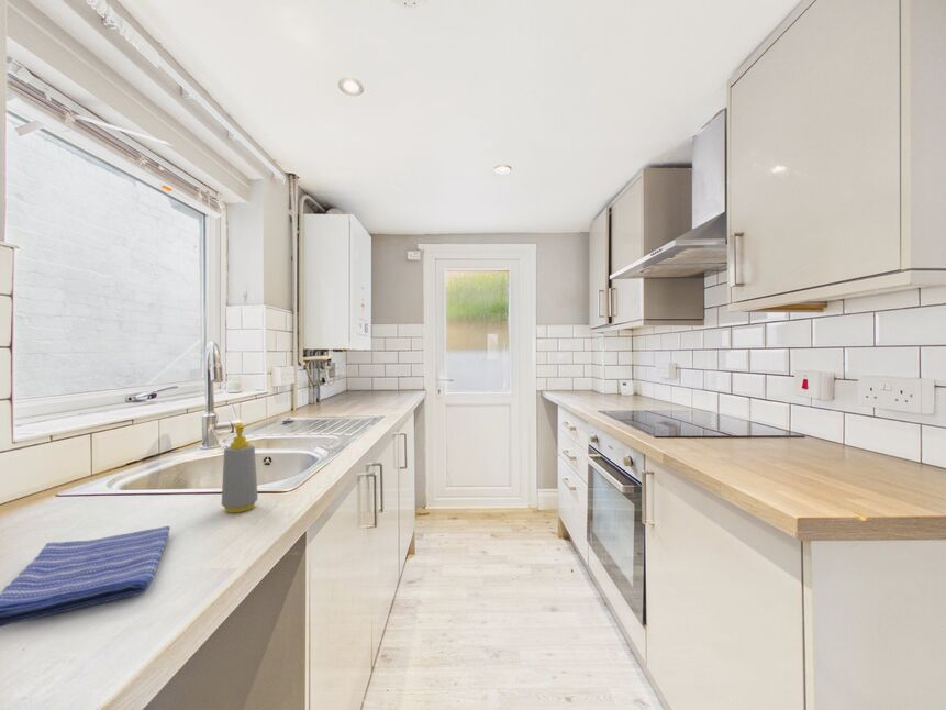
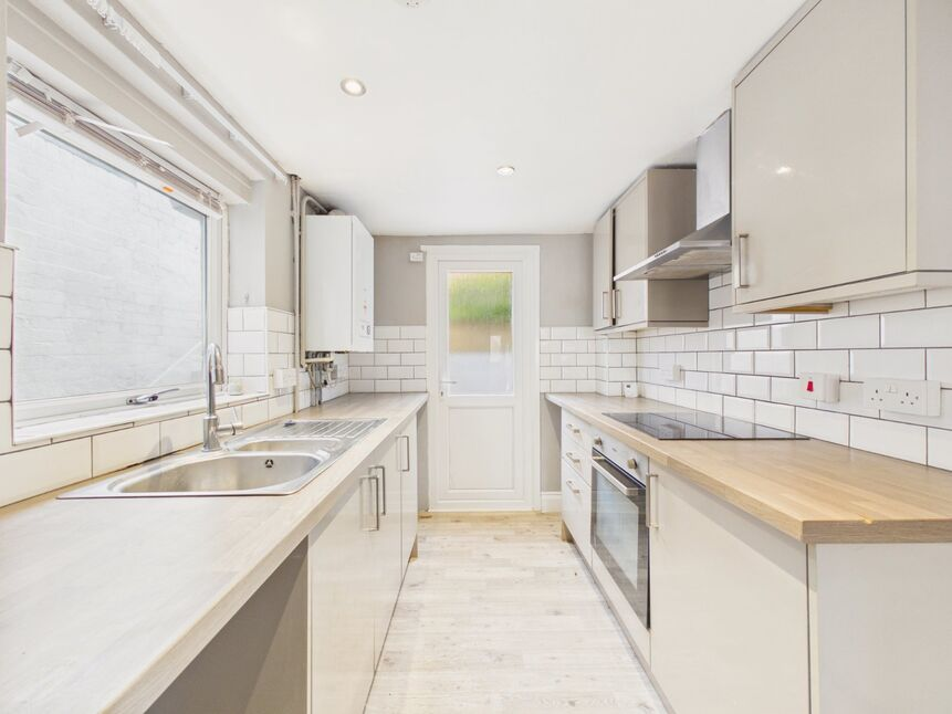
- dish towel [0,525,171,628]
- soap bottle [221,422,259,513]
